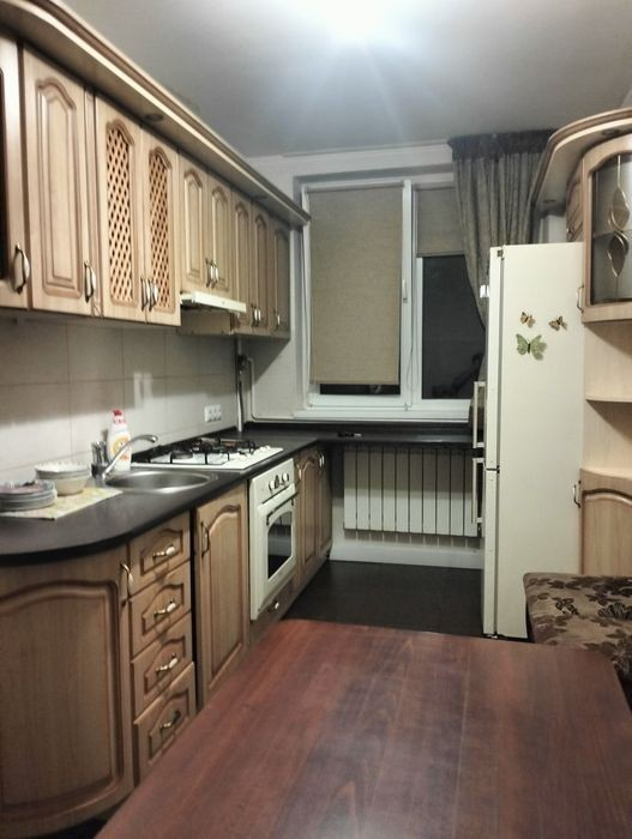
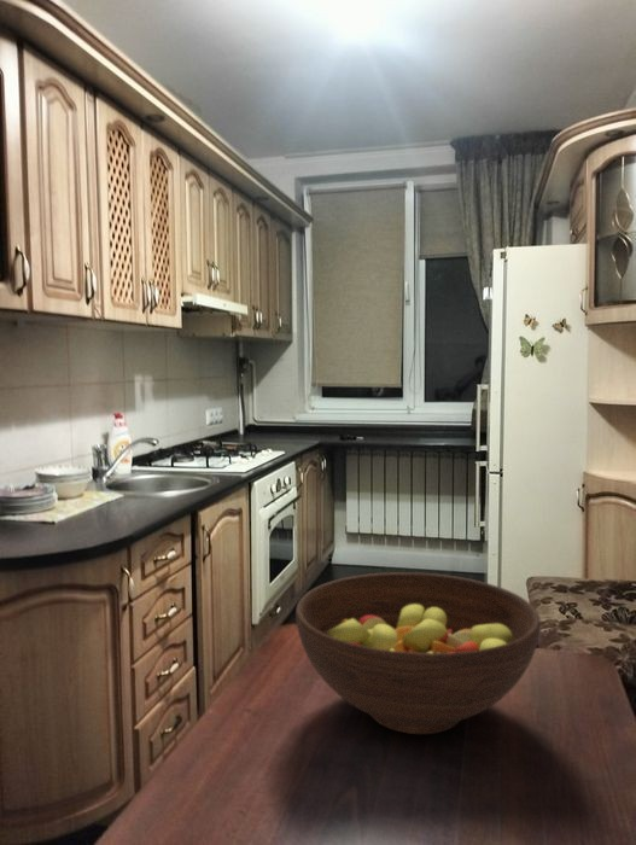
+ fruit bowl [294,571,542,735]
